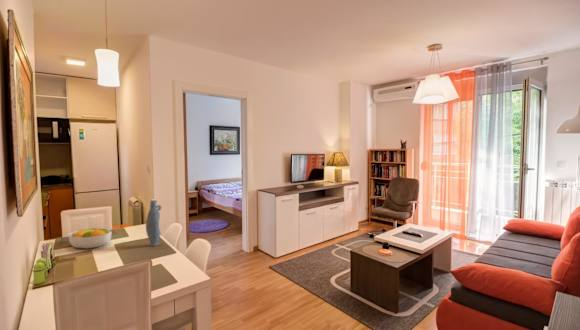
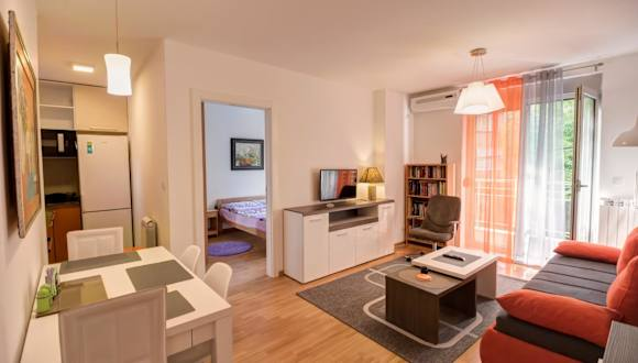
- vase [145,199,163,247]
- fruit bowl [67,227,113,250]
